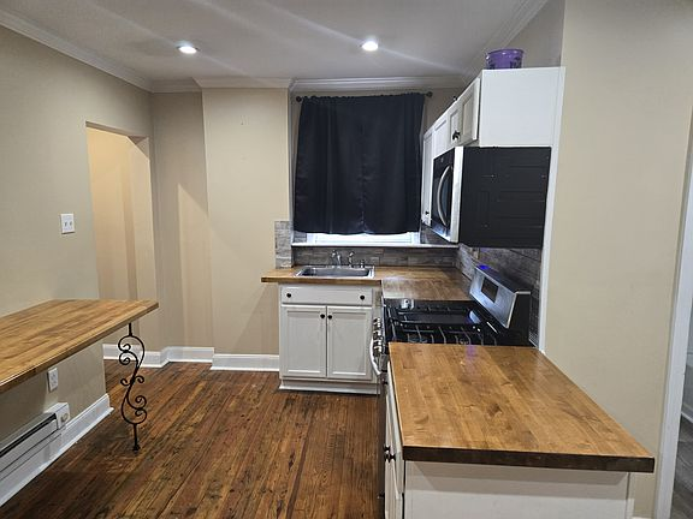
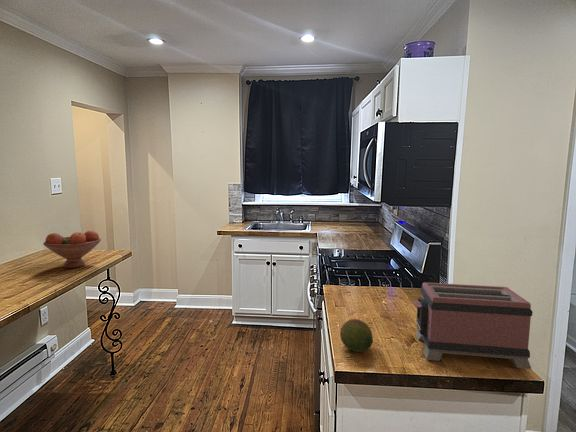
+ fruit [339,318,374,353]
+ toaster [412,282,534,370]
+ fruit bowl [42,229,102,269]
